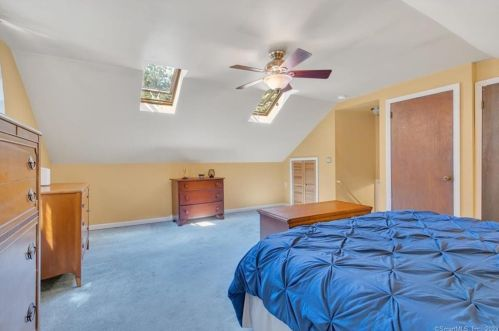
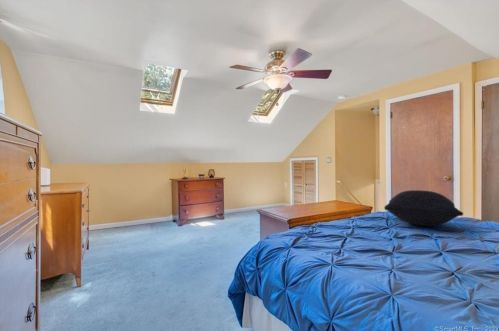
+ pillow [383,189,464,227]
